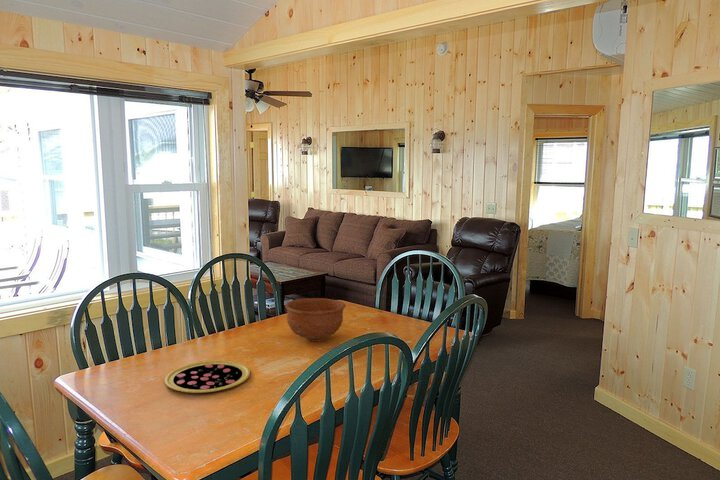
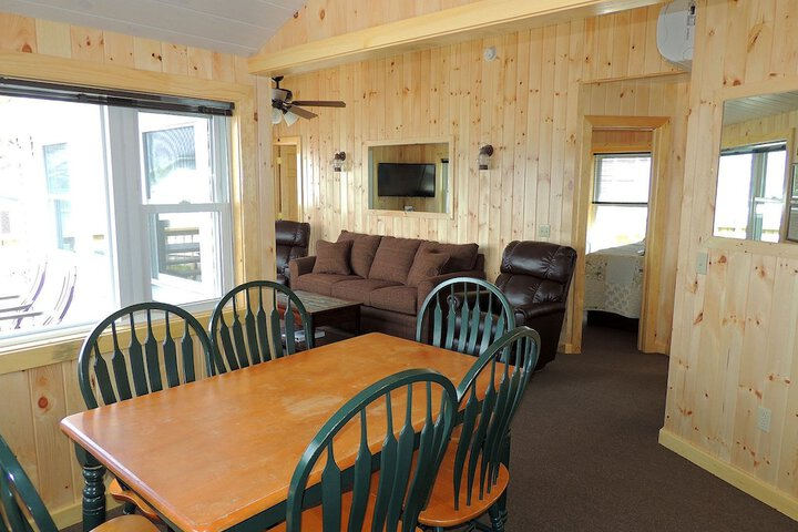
- pizza [164,360,251,394]
- bowl [284,297,347,342]
